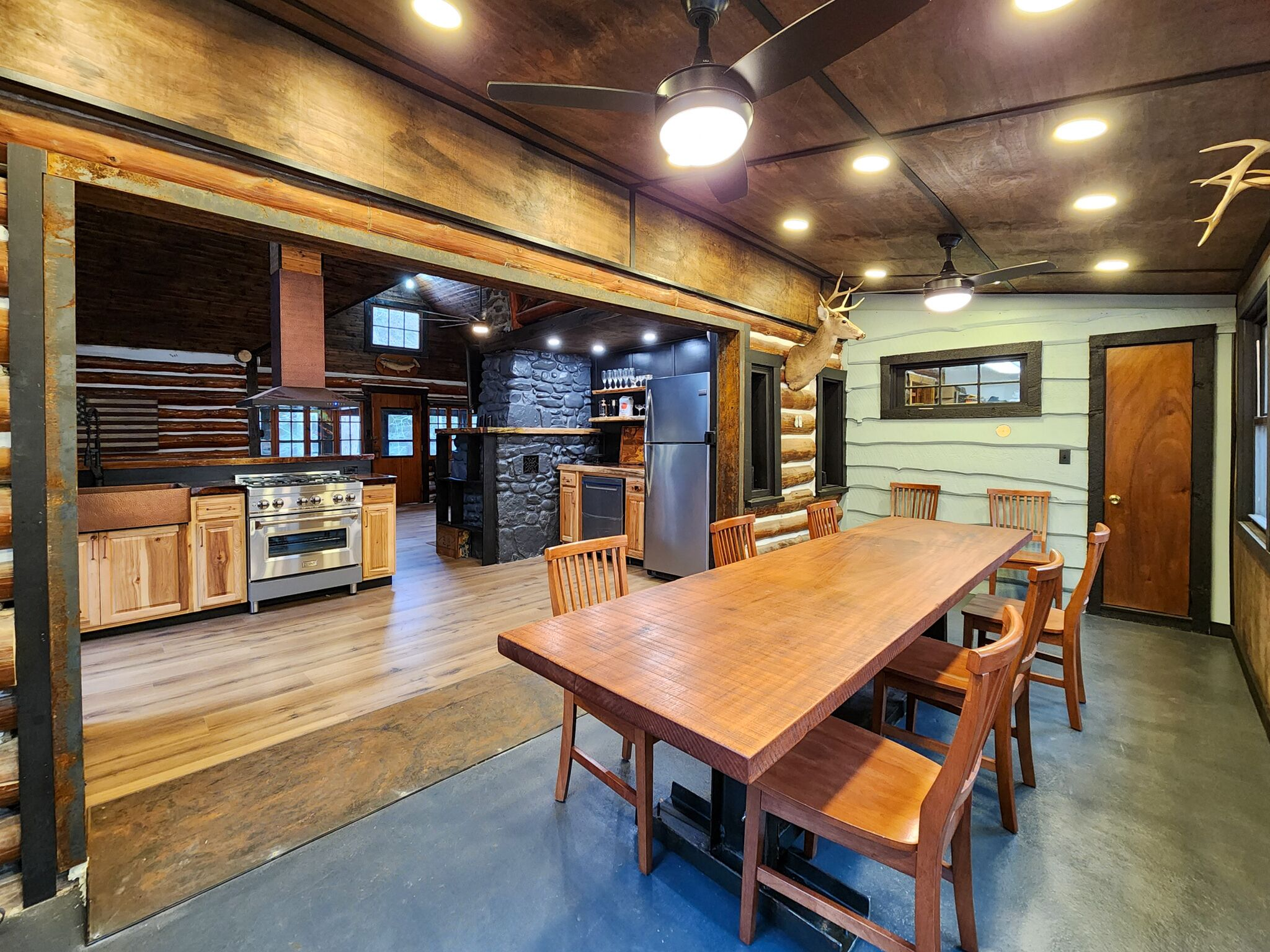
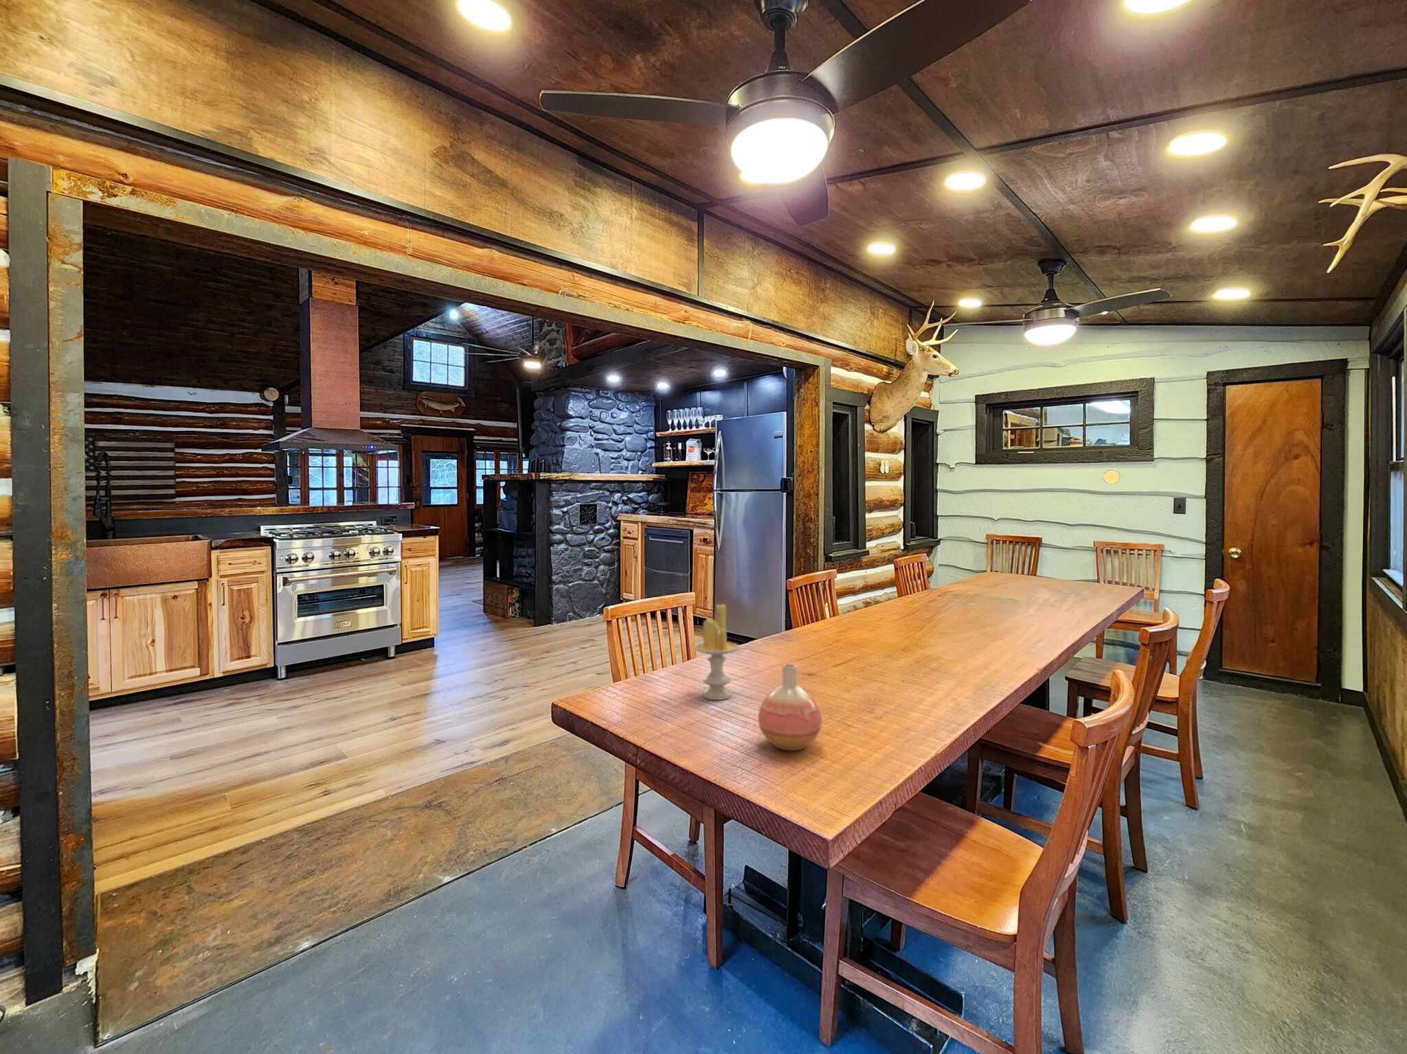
+ vase [758,663,822,752]
+ candle [692,603,740,701]
